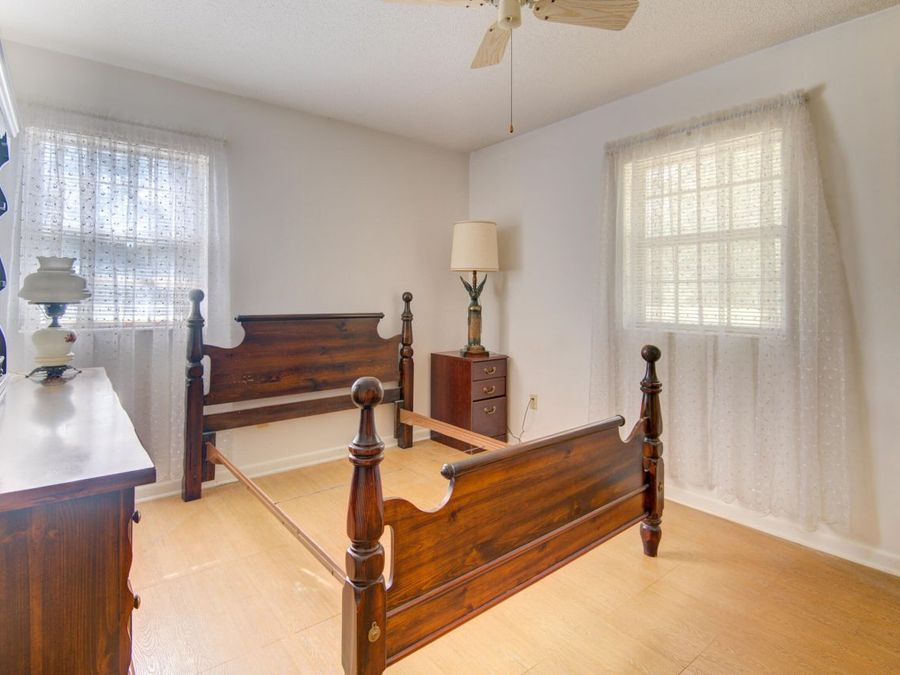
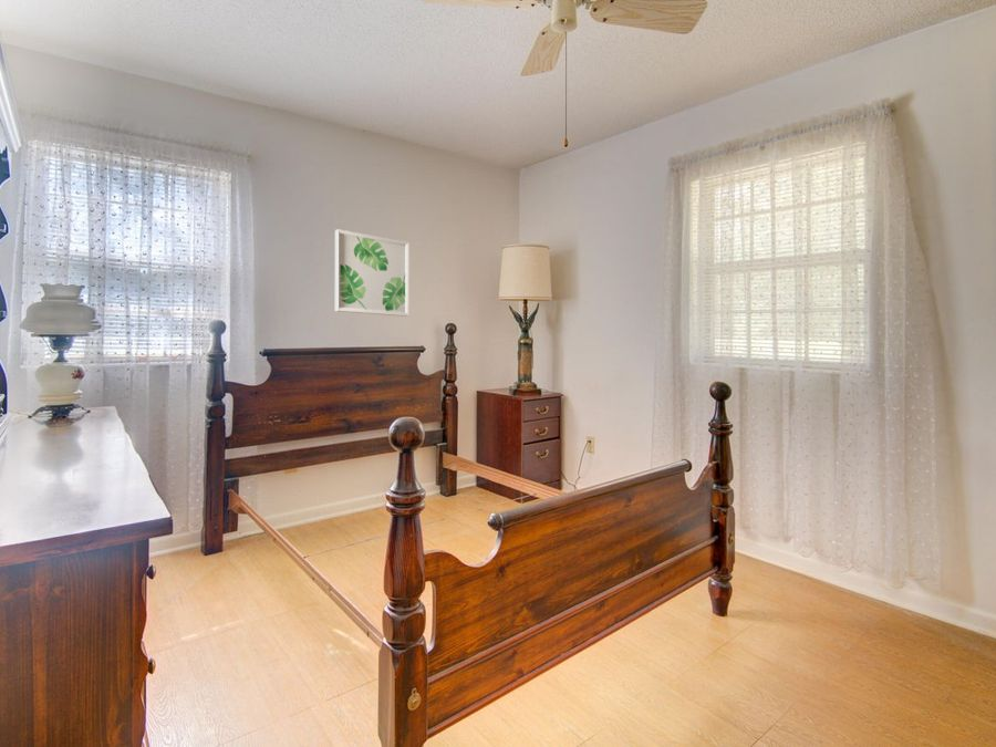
+ wall art [334,228,411,318]
